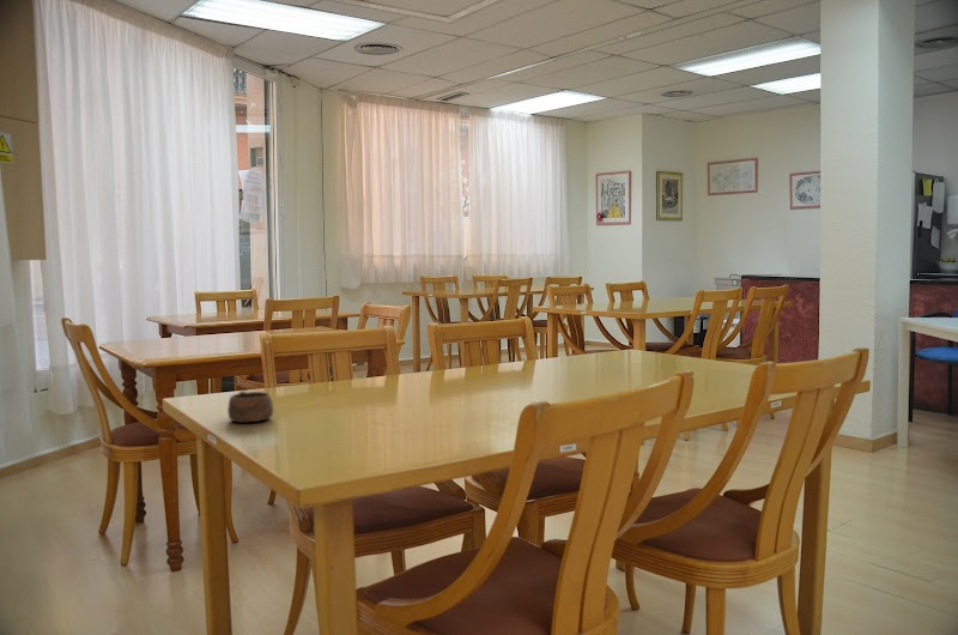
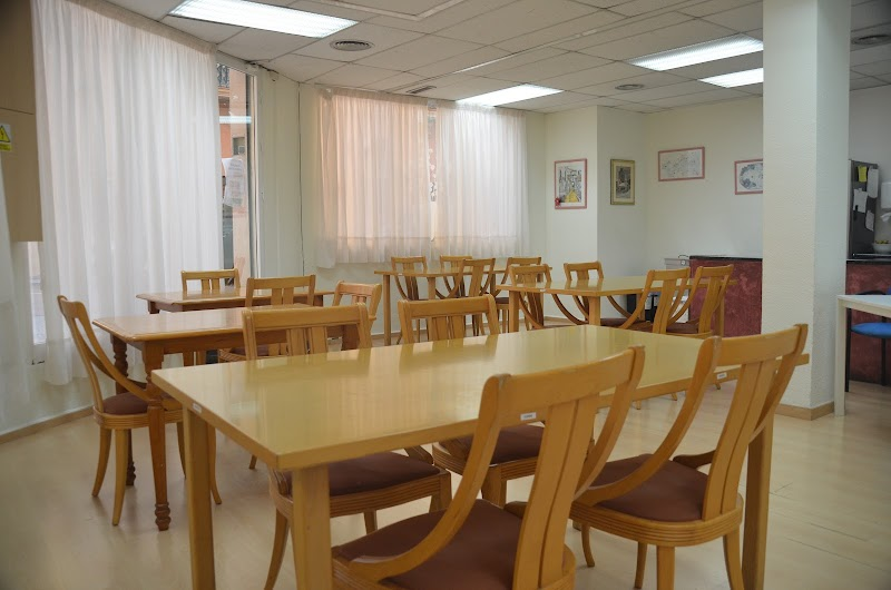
- cup [226,389,274,424]
